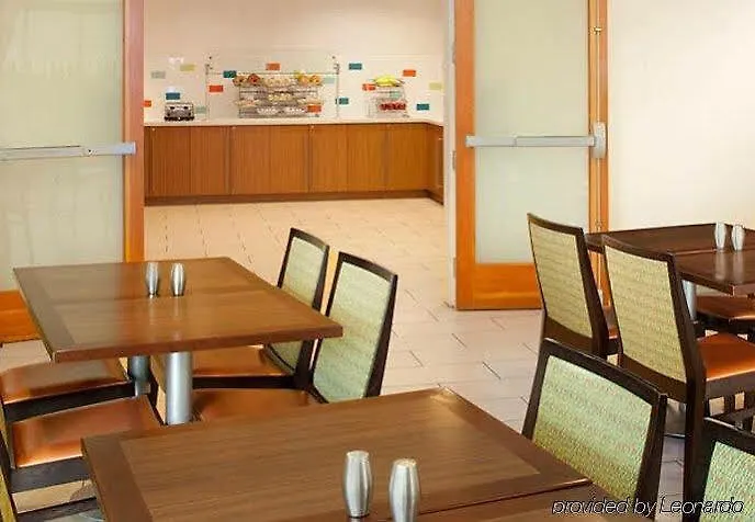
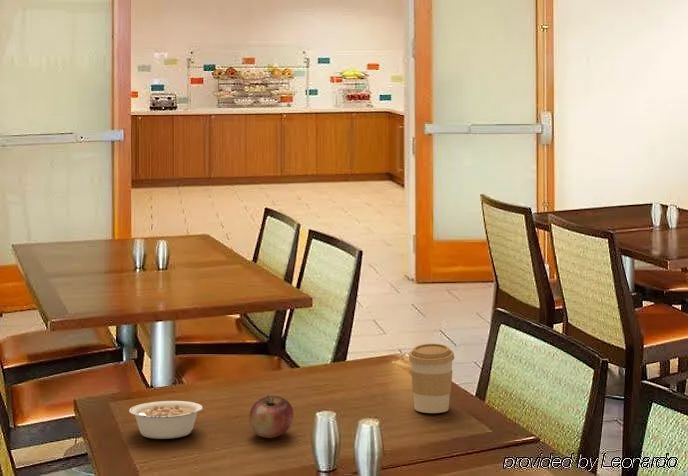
+ coffee cup [408,343,455,414]
+ legume [128,400,206,440]
+ apple [248,394,294,439]
